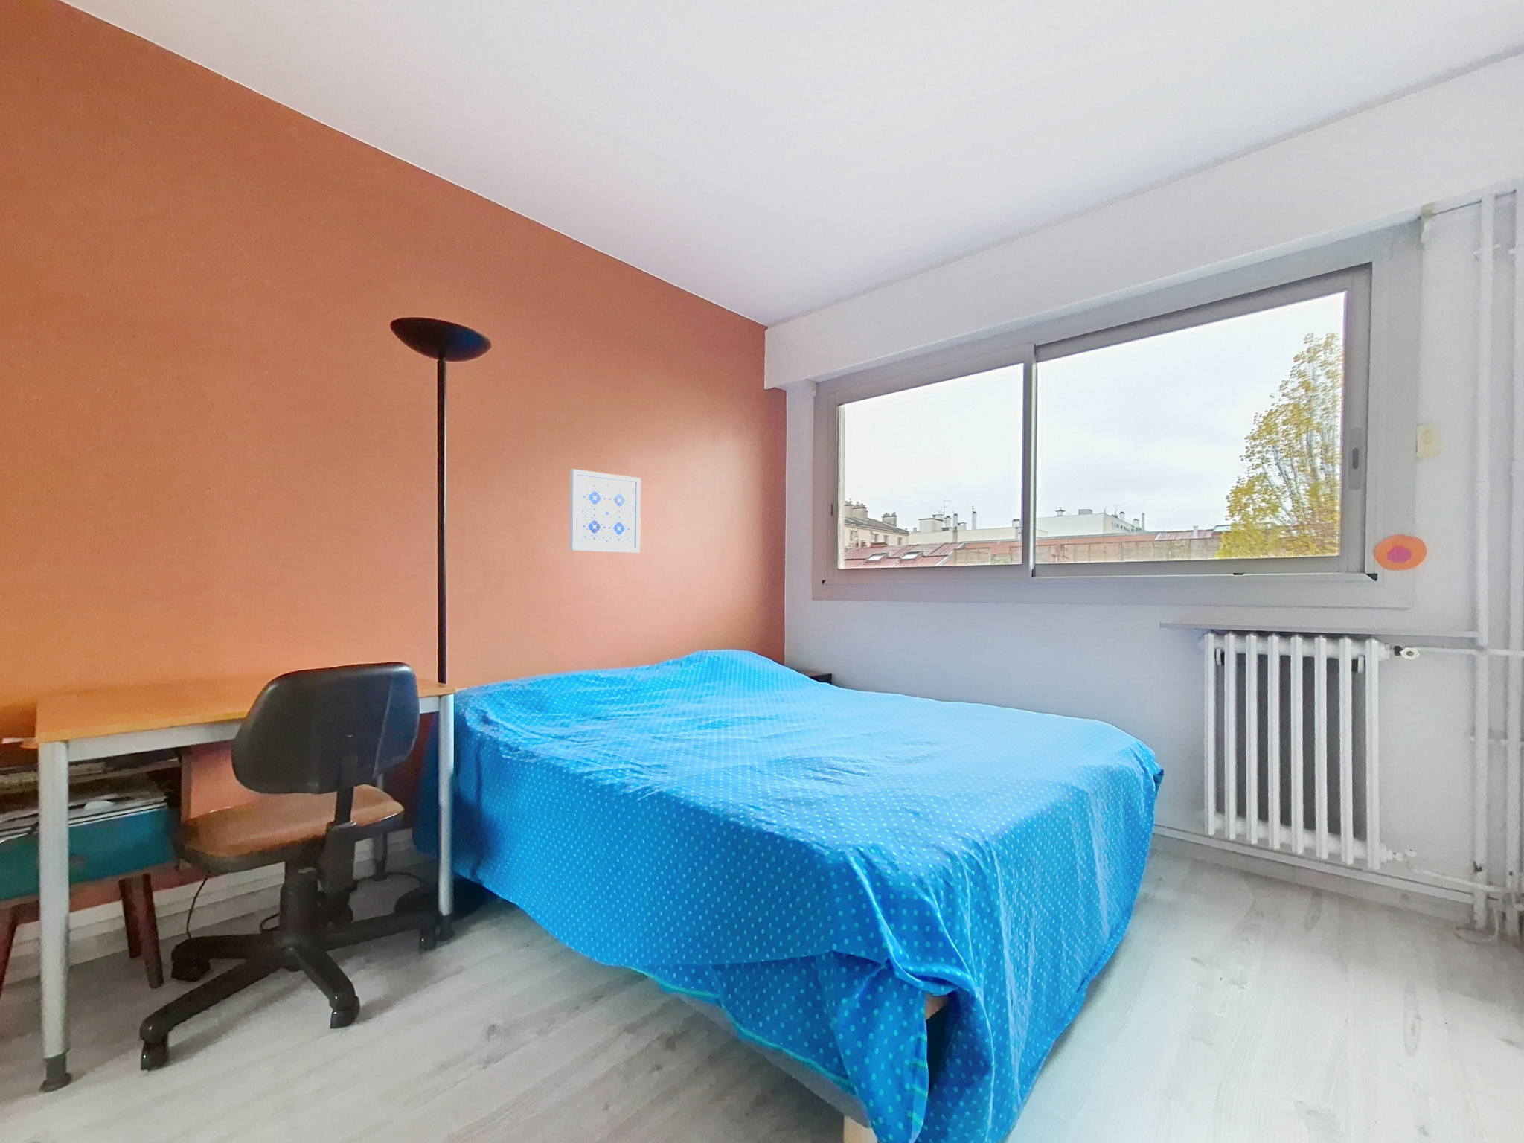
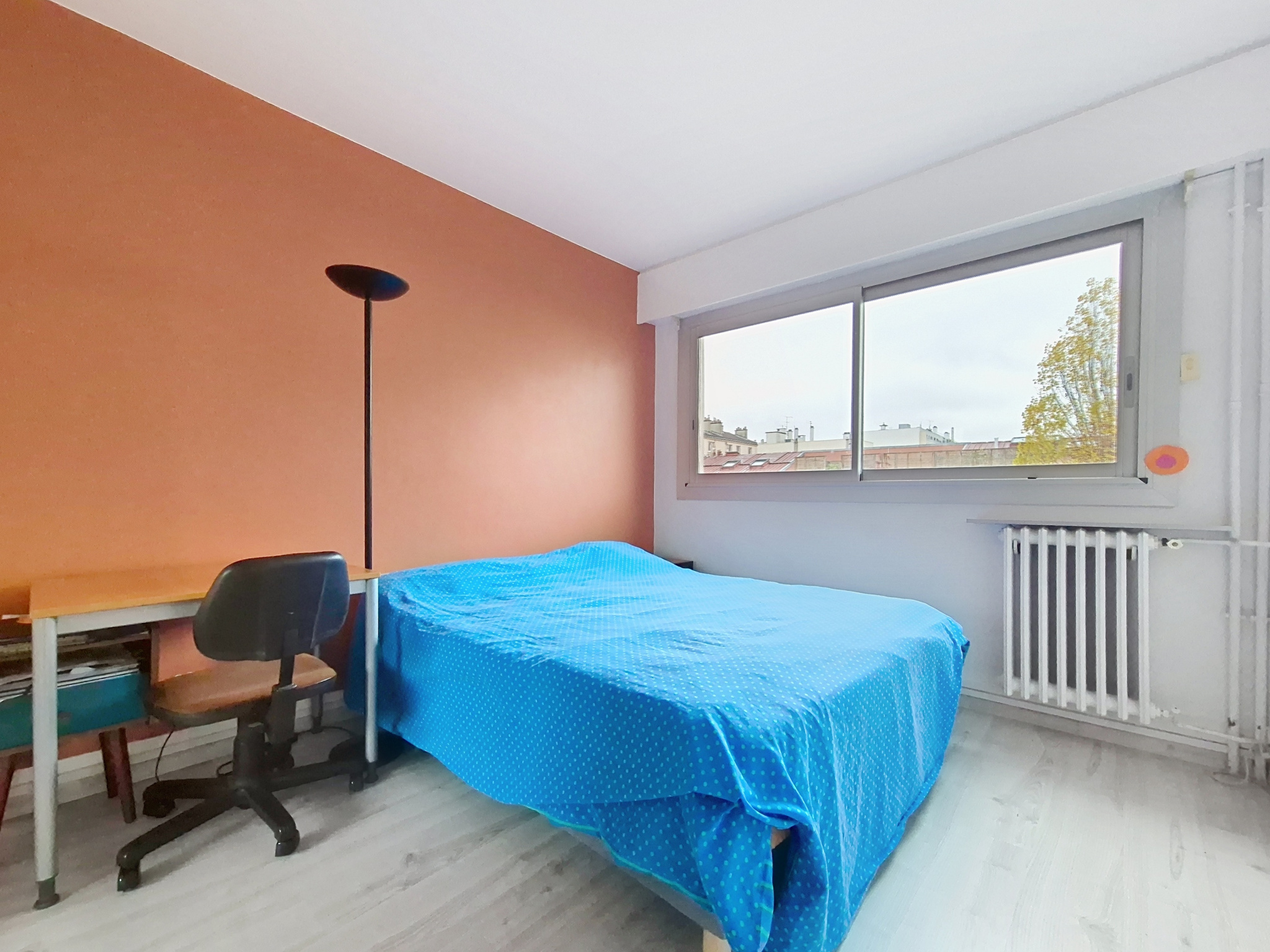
- wall art [569,468,642,553]
